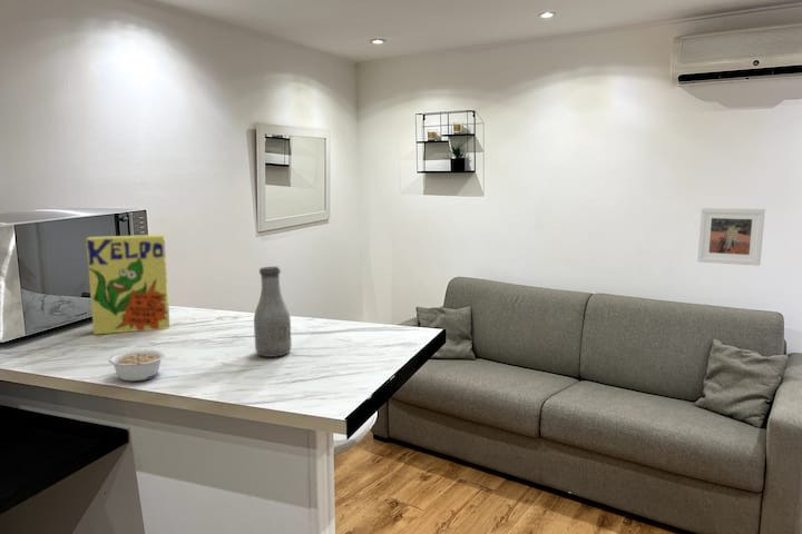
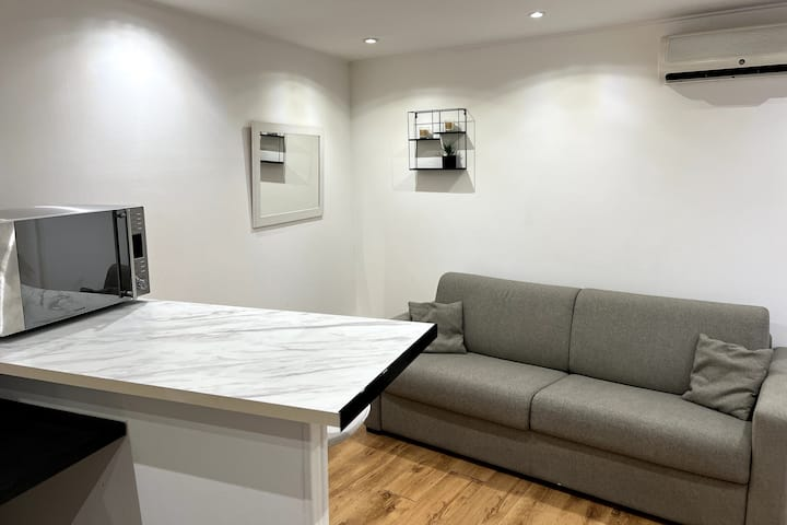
- cereal box [85,234,170,336]
- bottle [253,266,293,358]
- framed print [696,207,766,267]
- legume [107,348,166,382]
